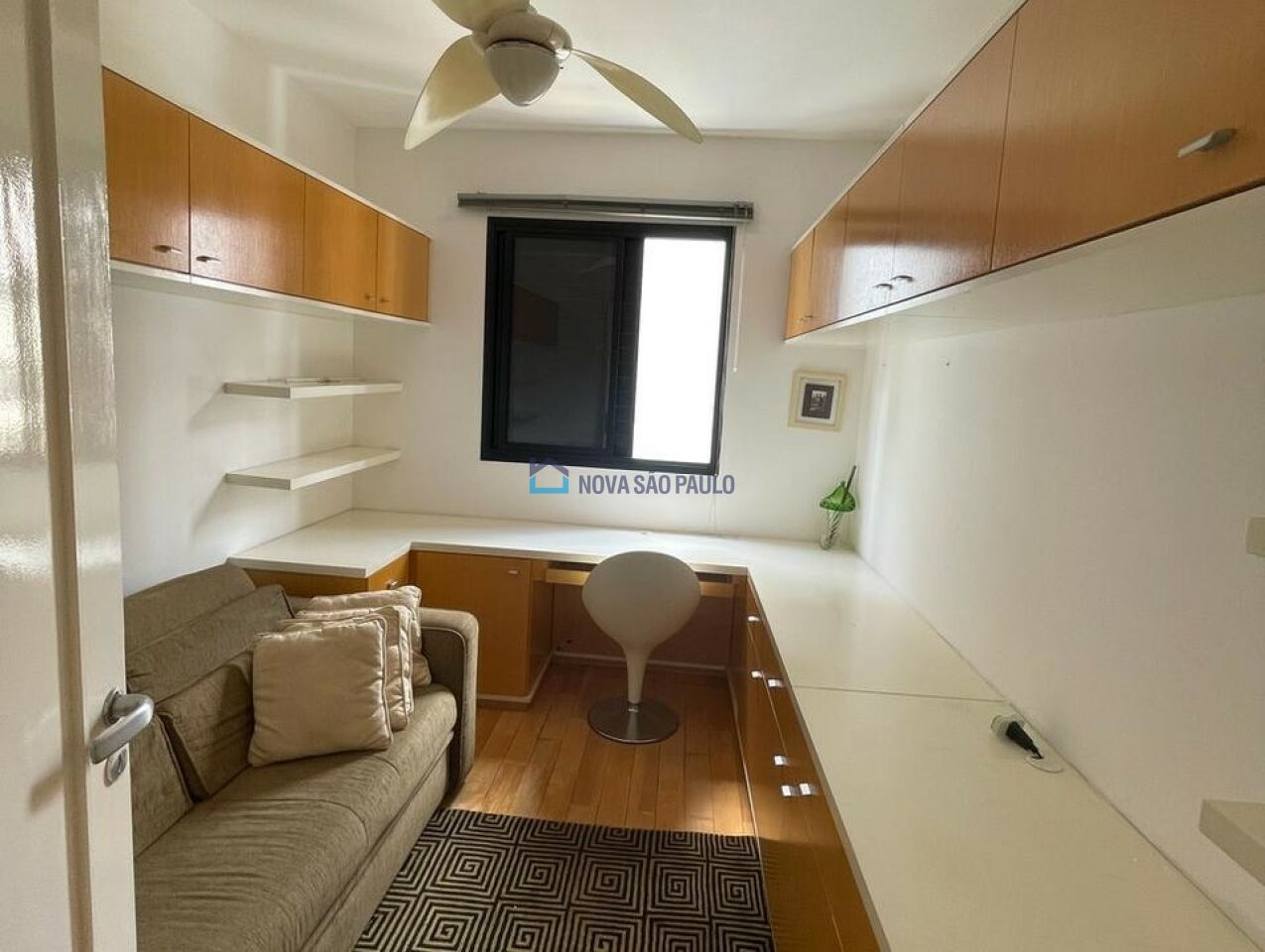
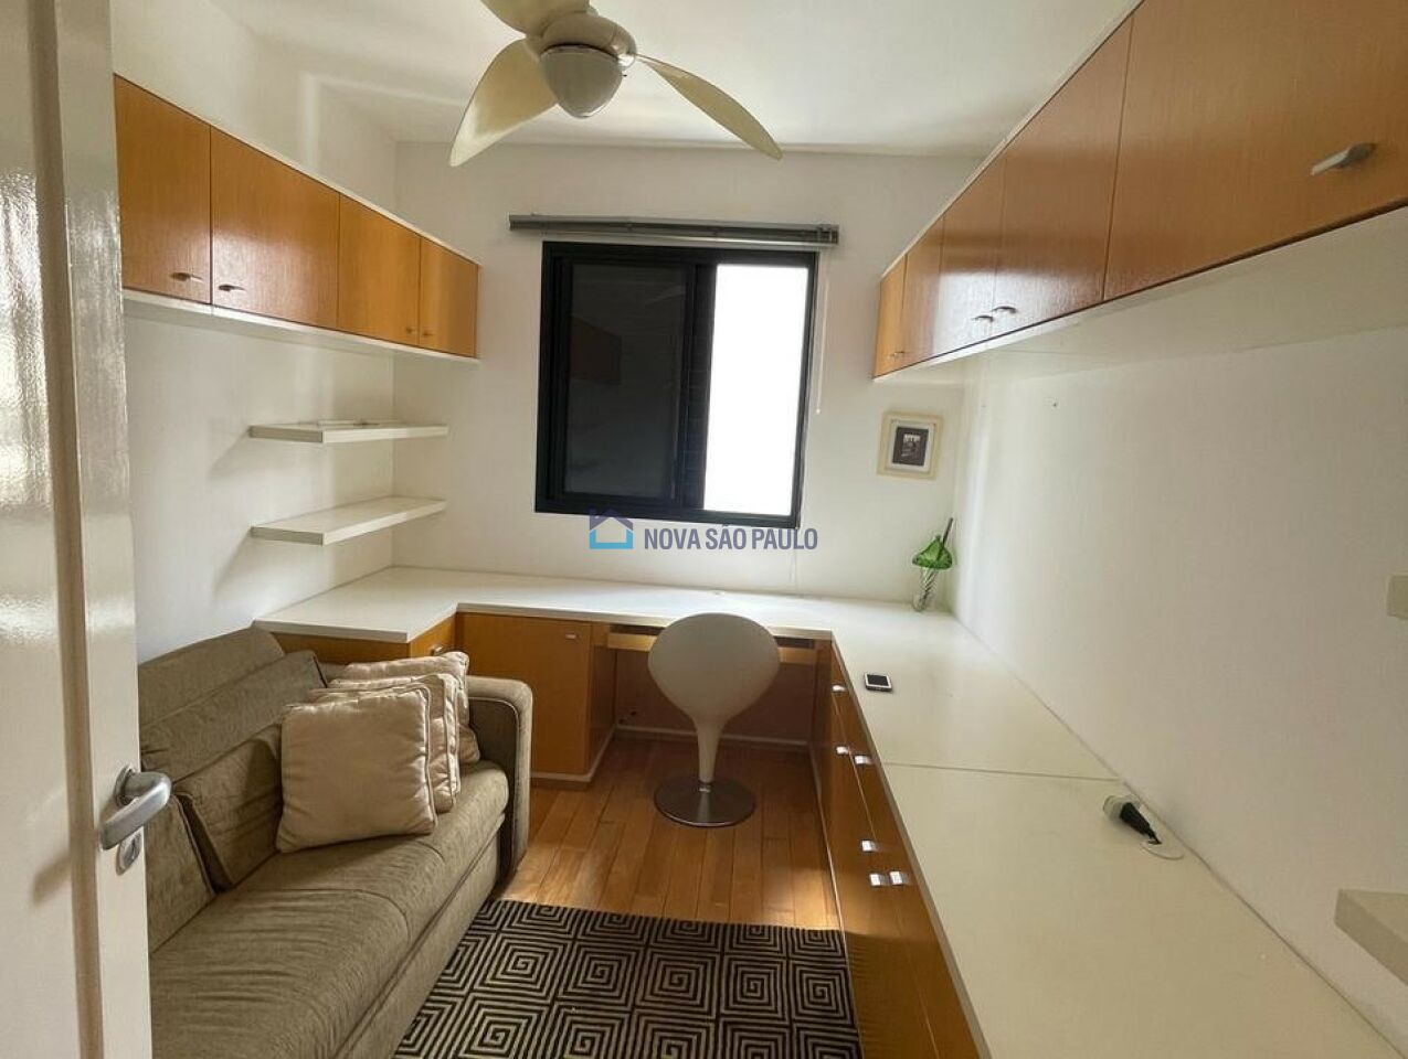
+ cell phone [863,672,894,692]
